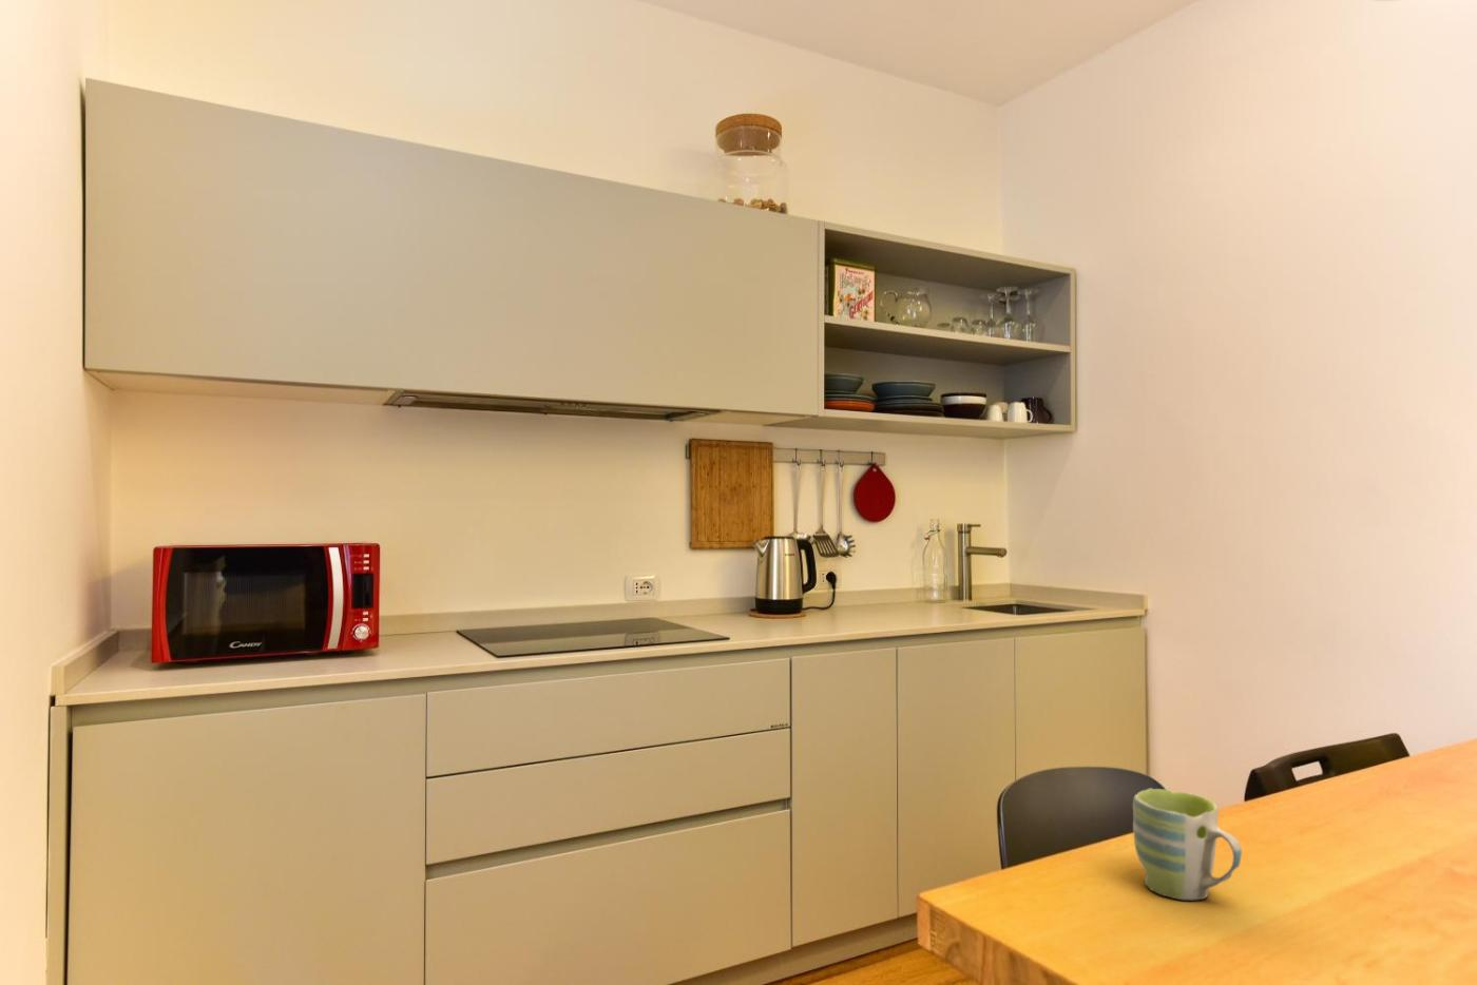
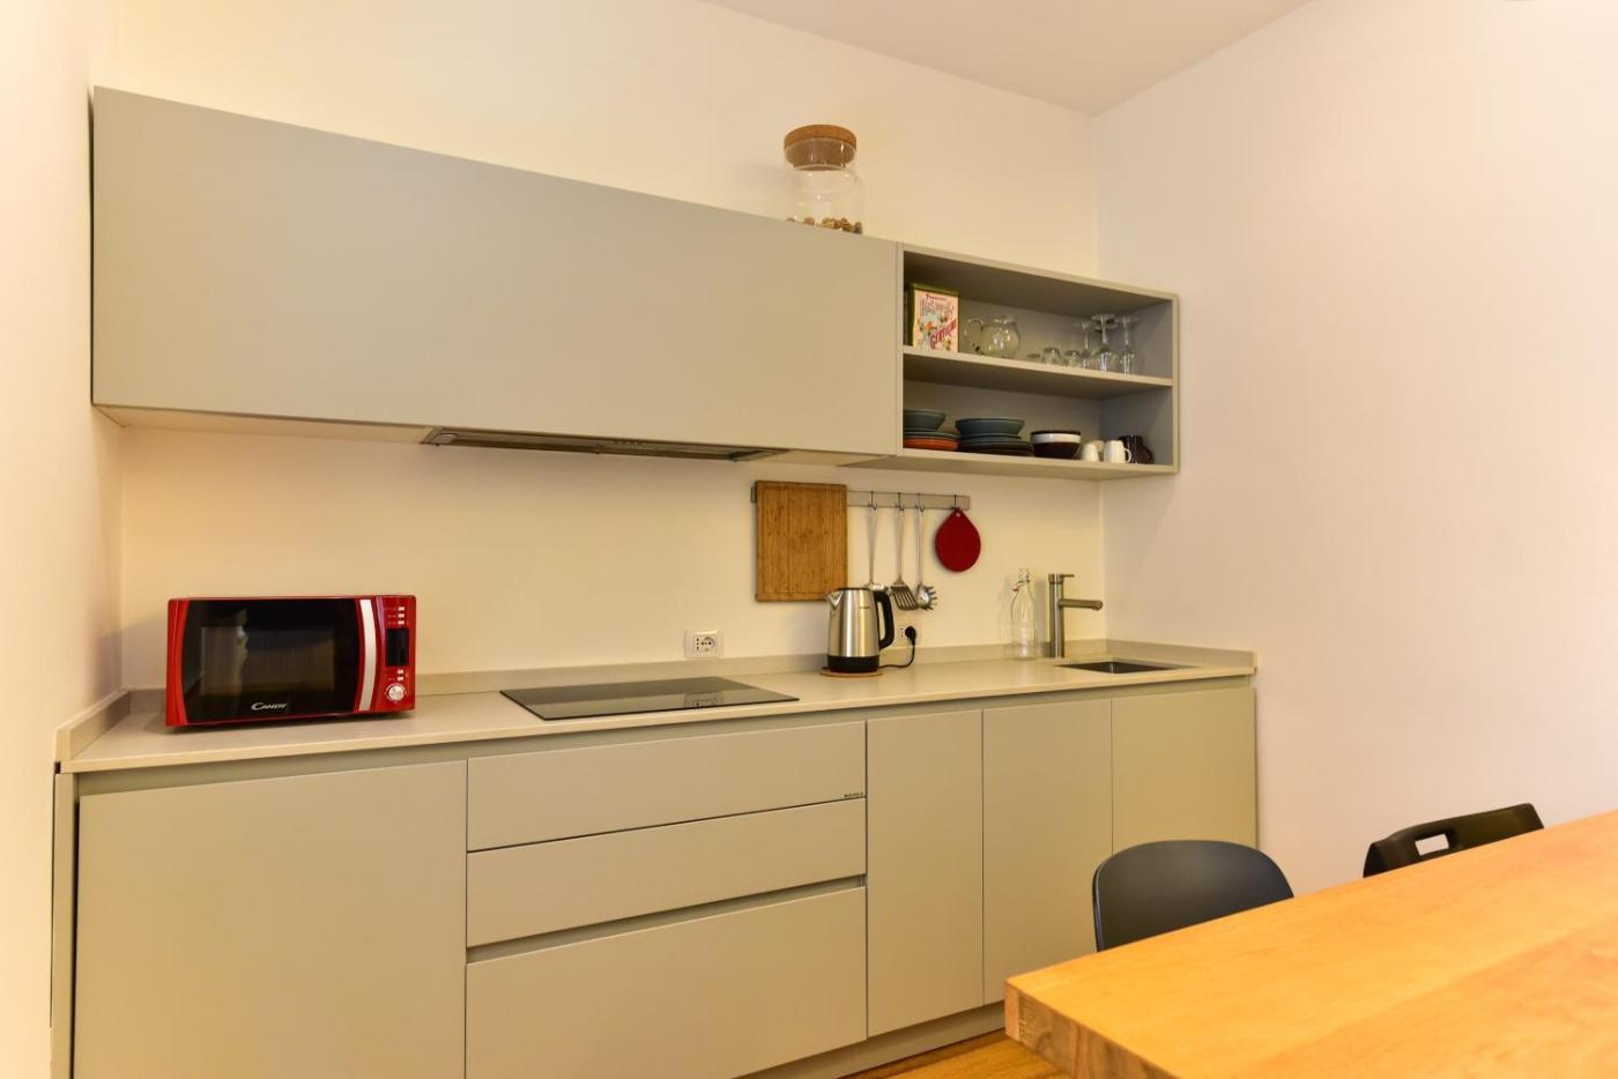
- mug [1132,788,1243,901]
